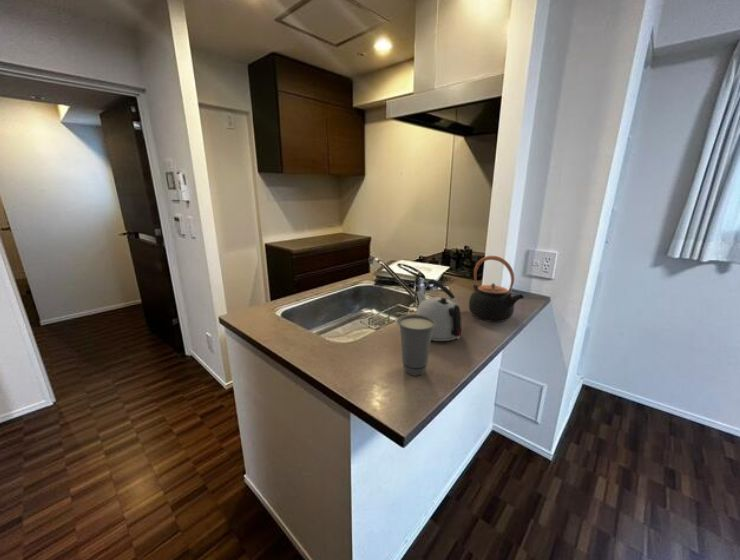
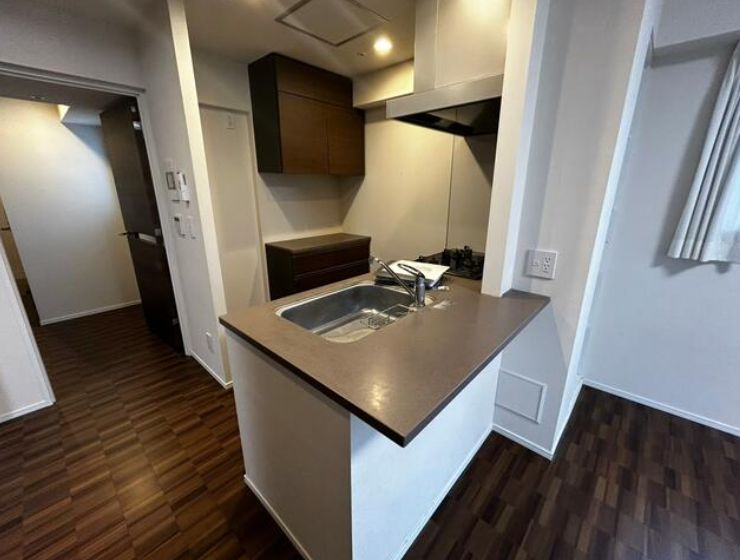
- teapot [468,255,525,323]
- kettle [415,278,462,342]
- cup [396,313,436,377]
